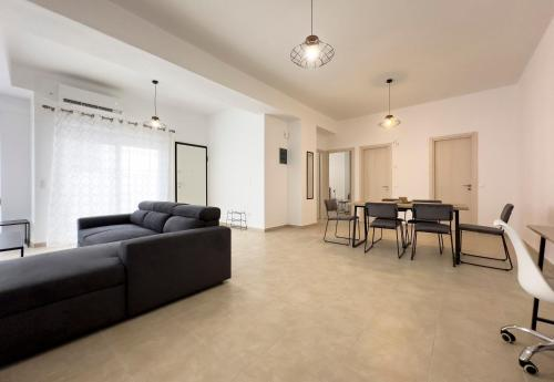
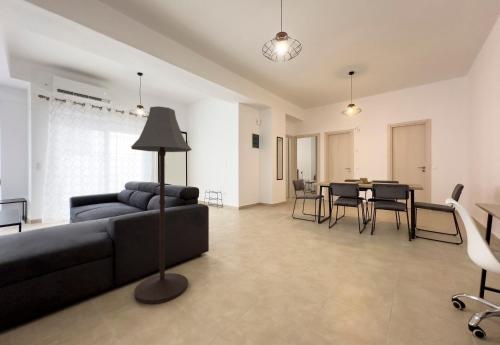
+ floor lamp [130,105,193,305]
